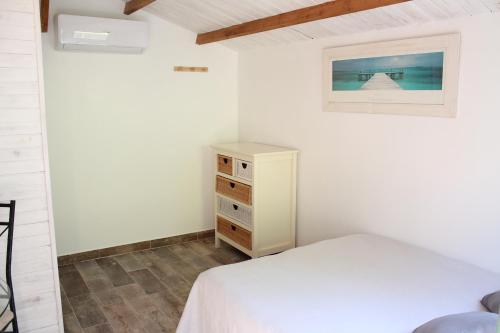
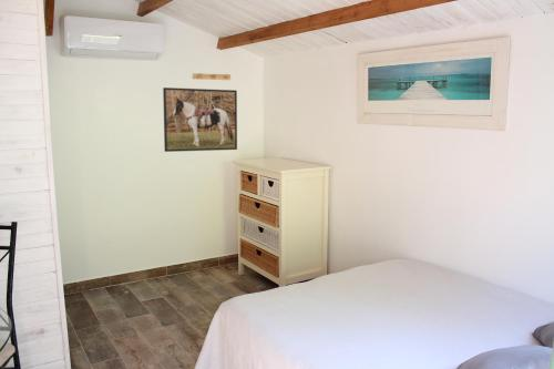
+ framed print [162,86,238,153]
